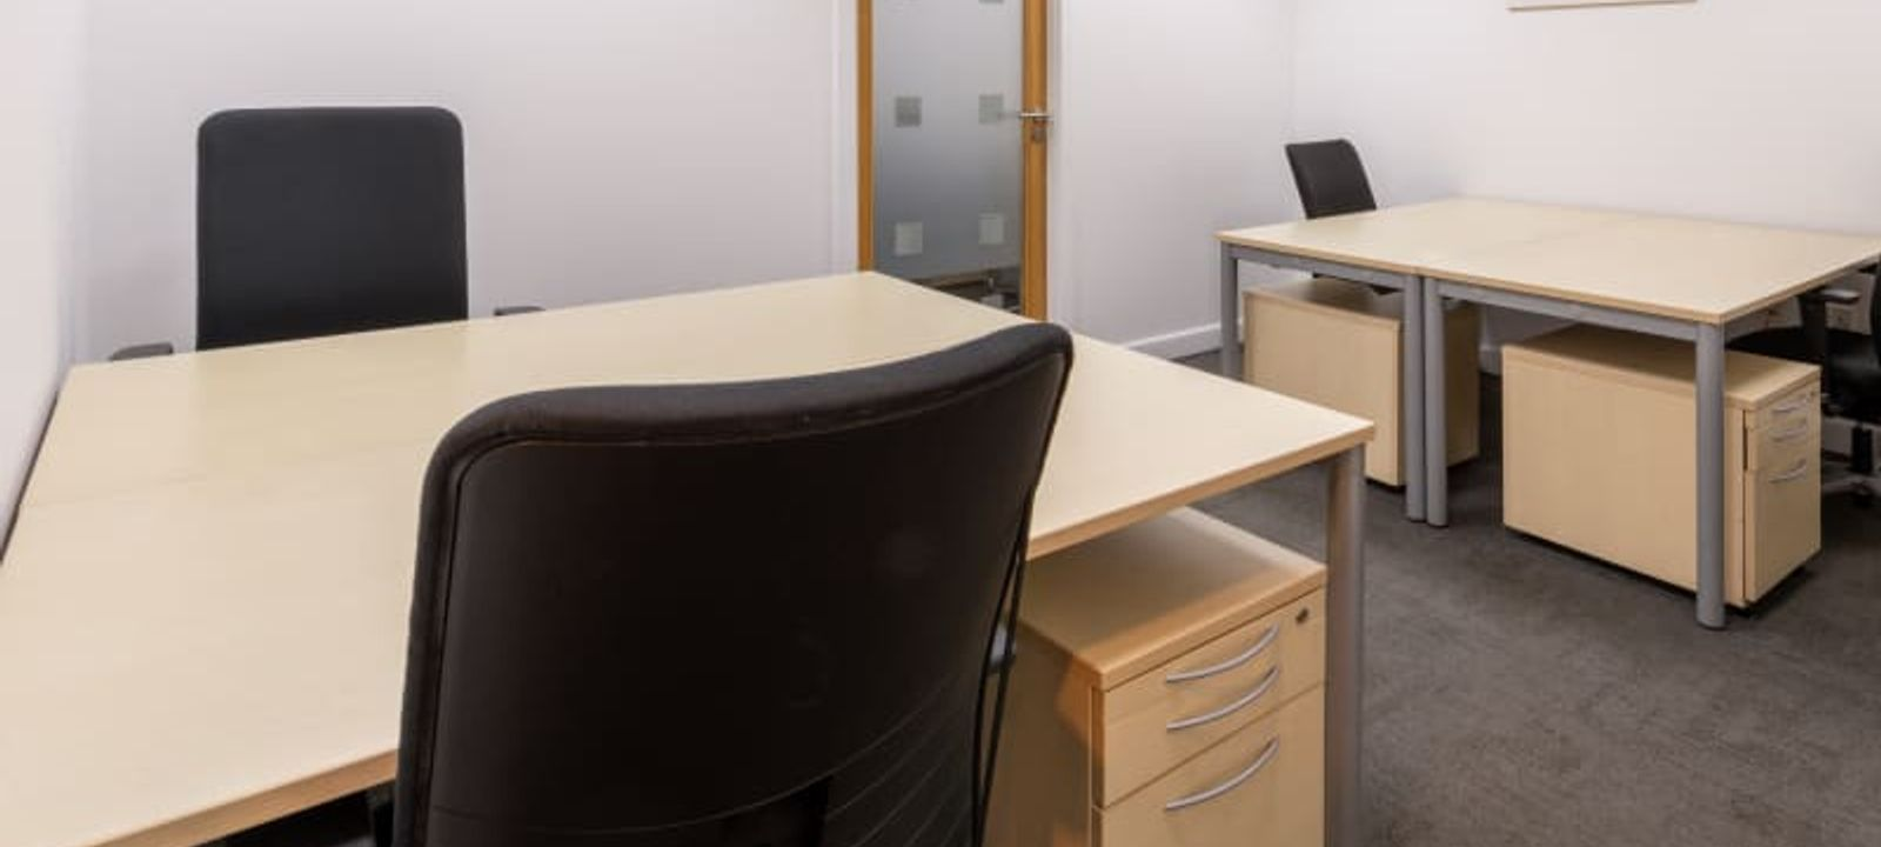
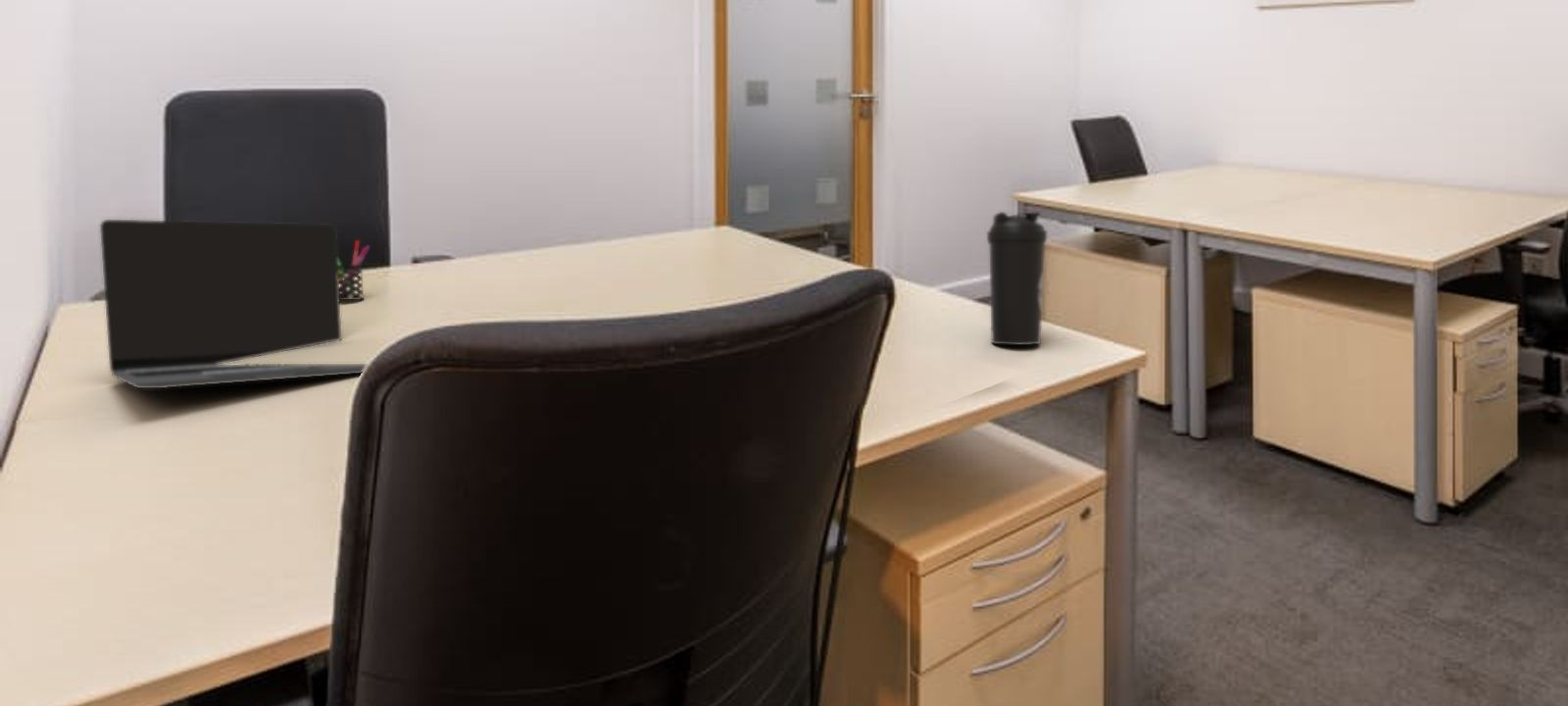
+ pen holder [337,239,370,301]
+ water bottle [986,211,1048,346]
+ laptop [99,219,368,389]
